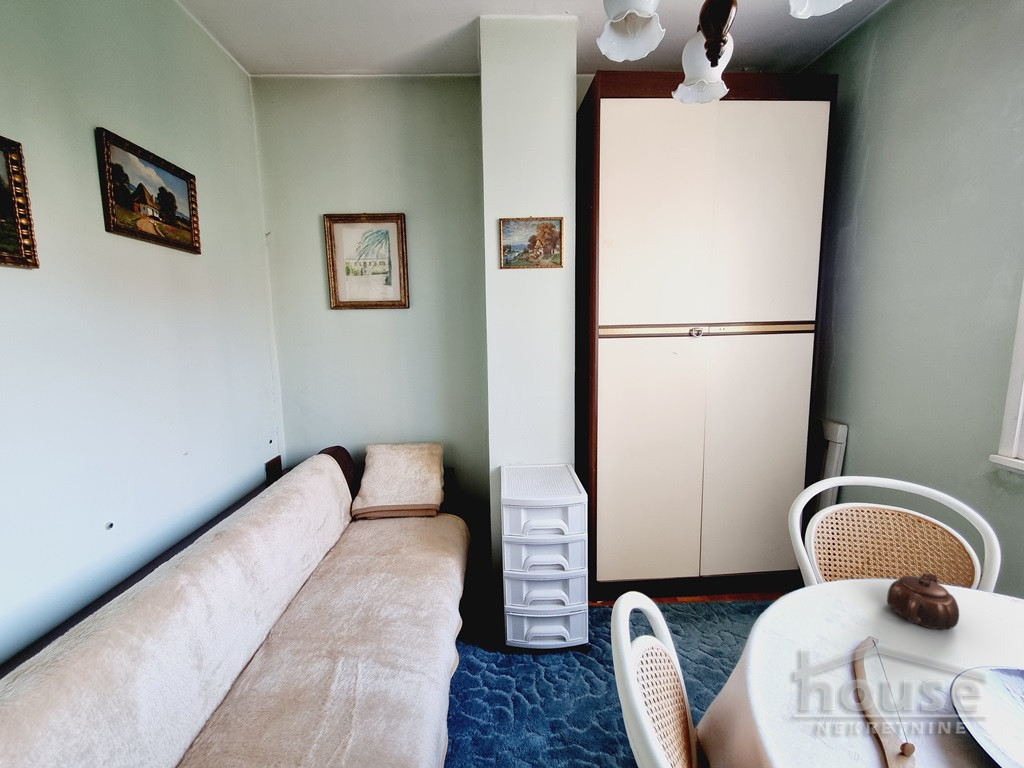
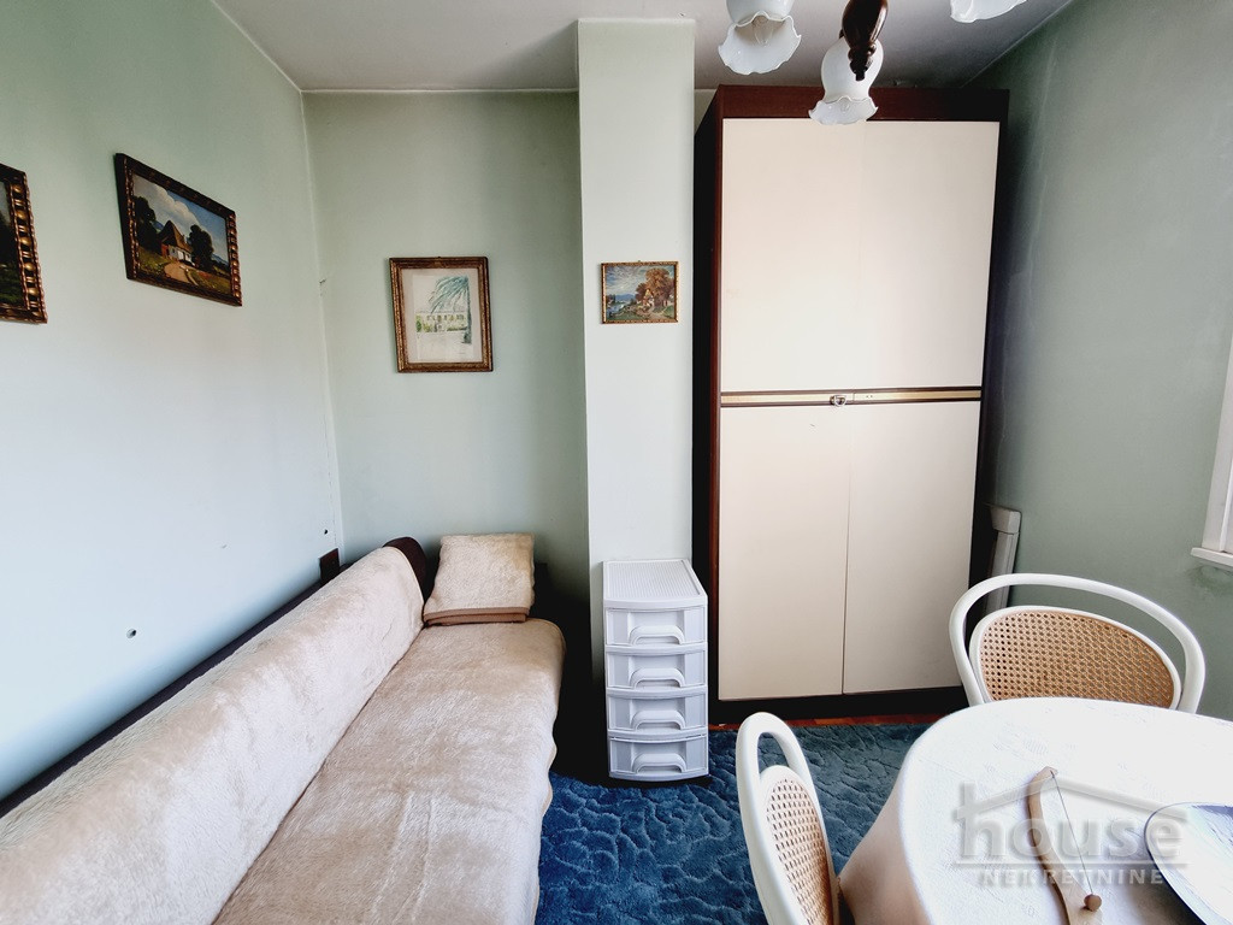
- teapot [886,572,960,631]
